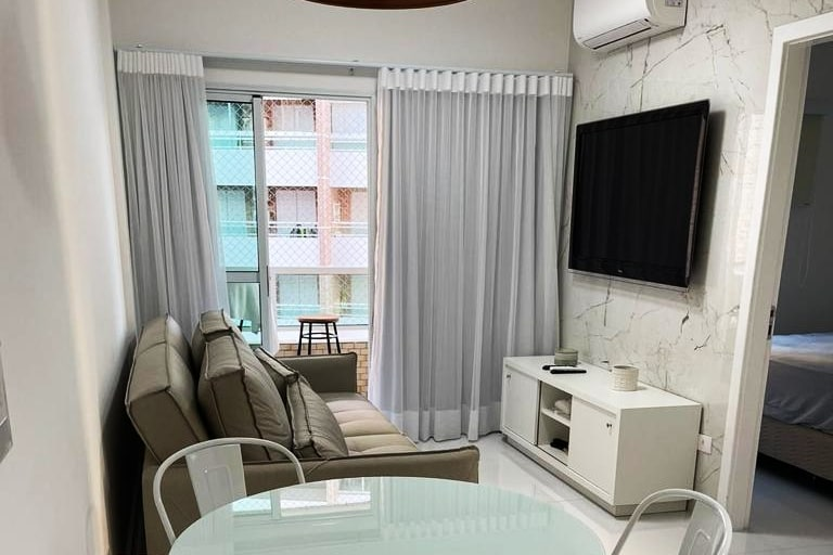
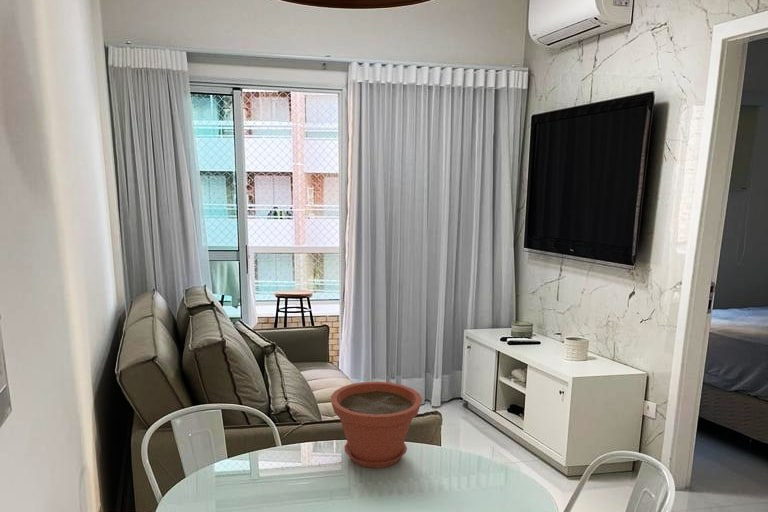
+ plant pot [330,380,423,469]
